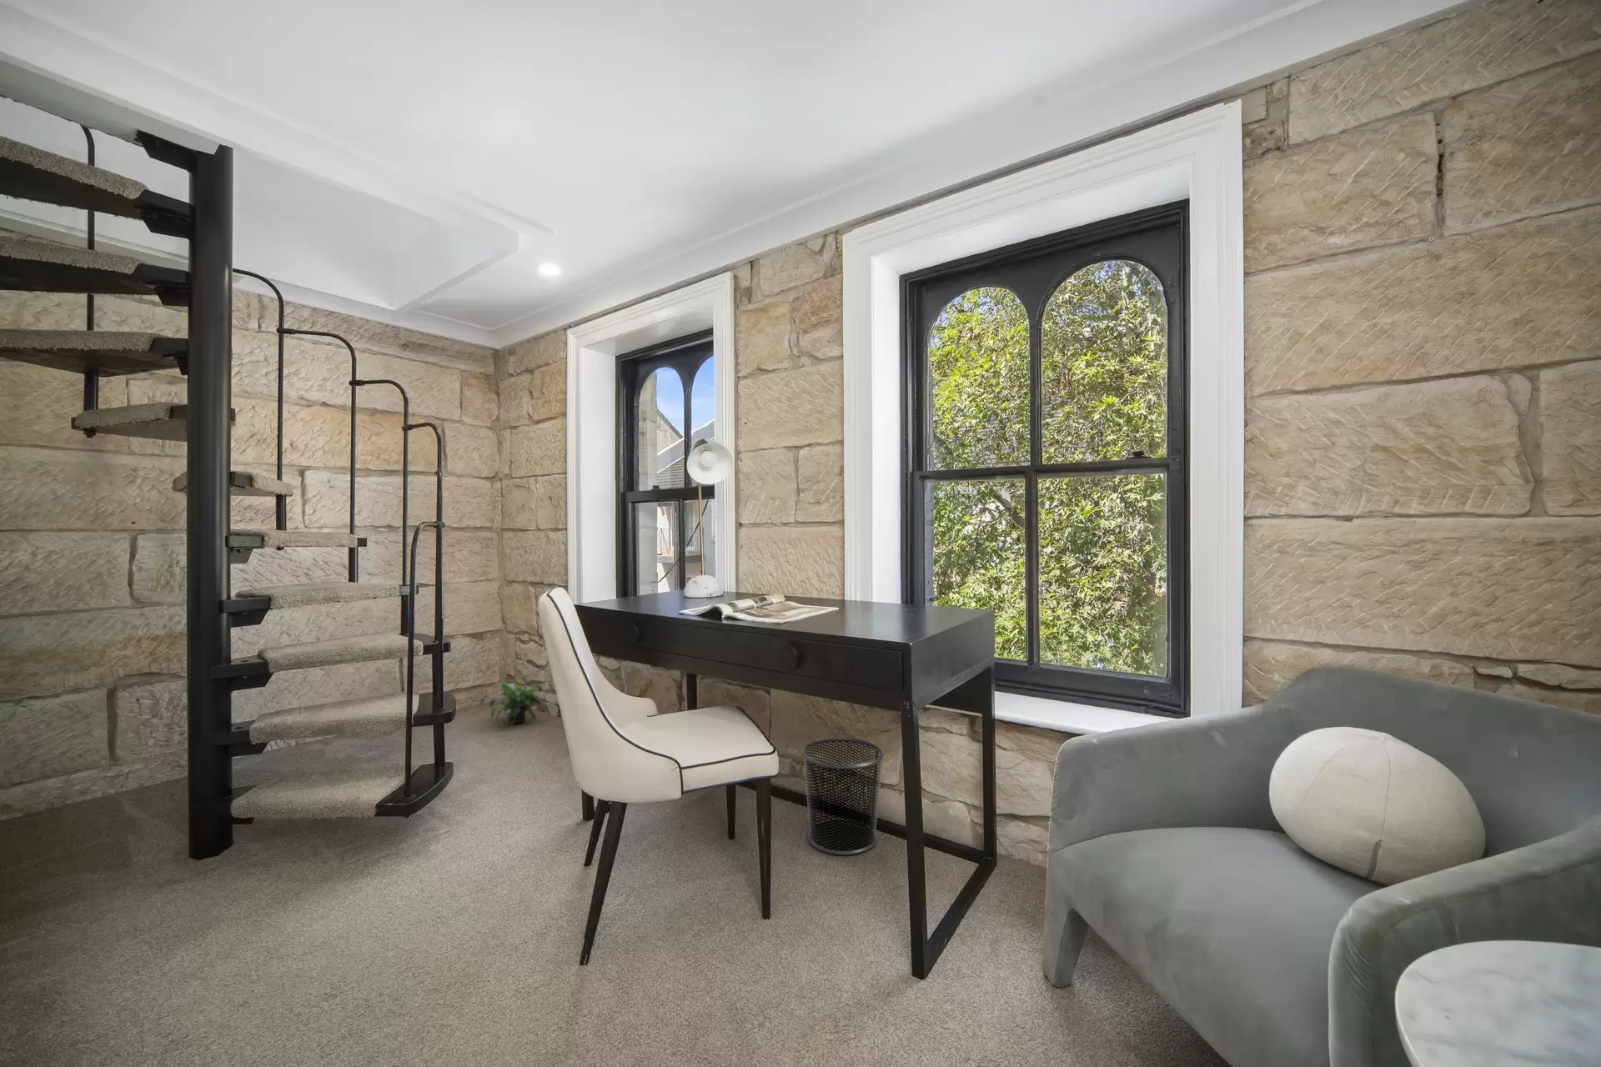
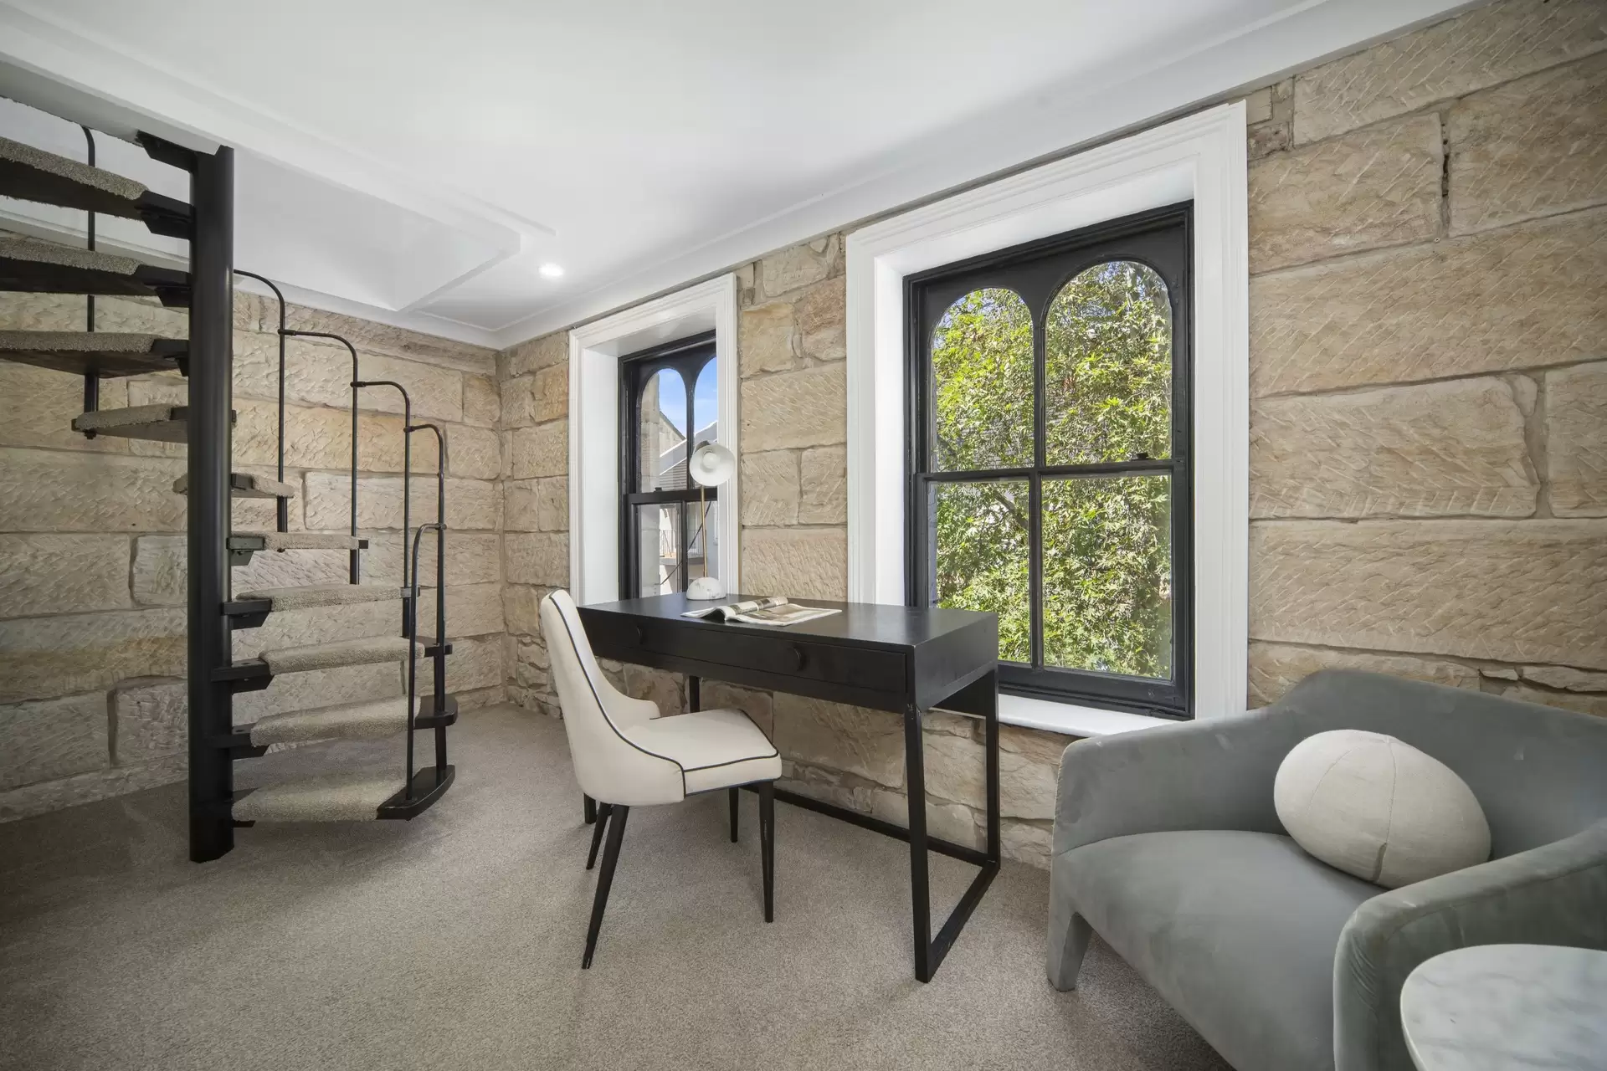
- potted plant [488,682,550,728]
- waste bin [802,737,885,856]
